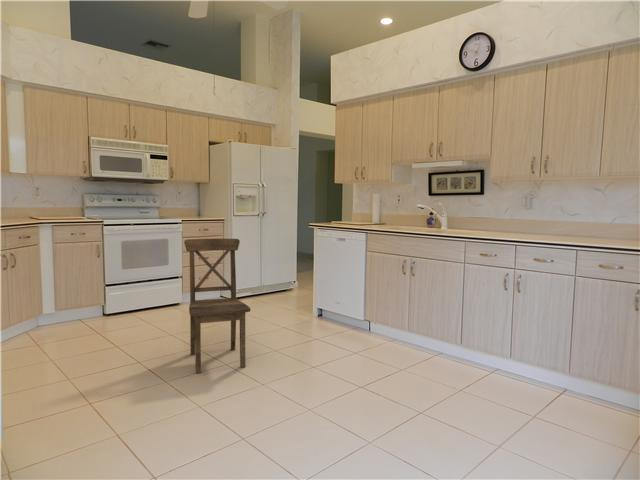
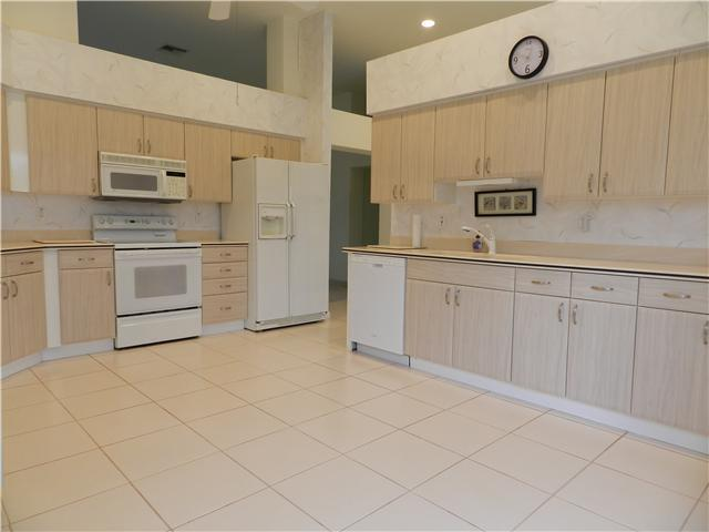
- dining chair [183,238,251,374]
